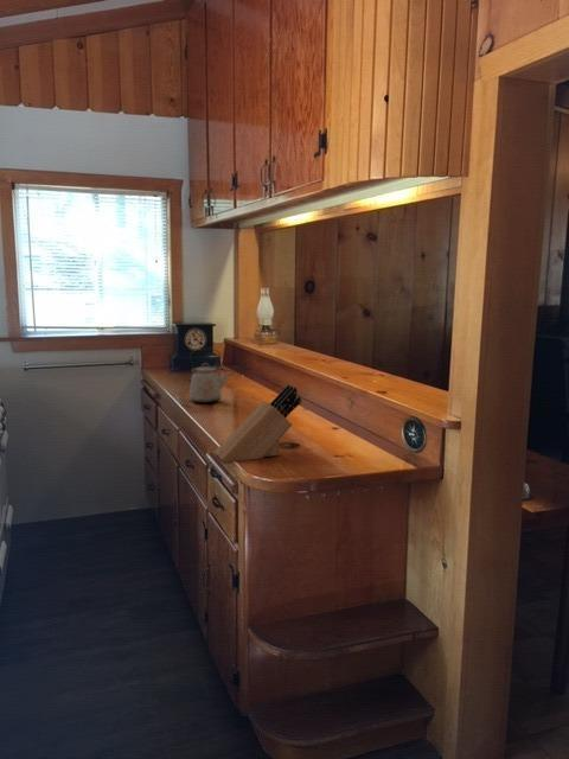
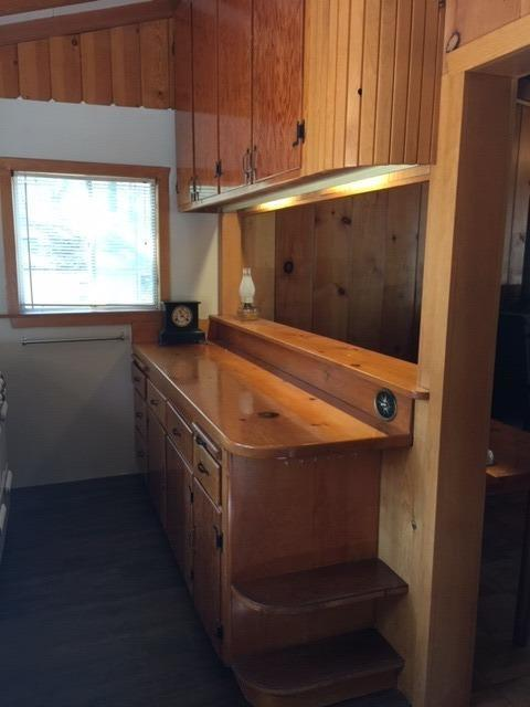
- knife block [213,383,302,463]
- kettle [188,347,234,404]
